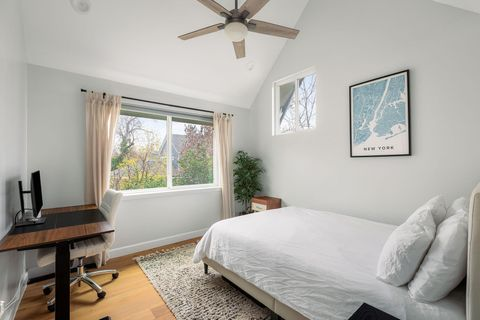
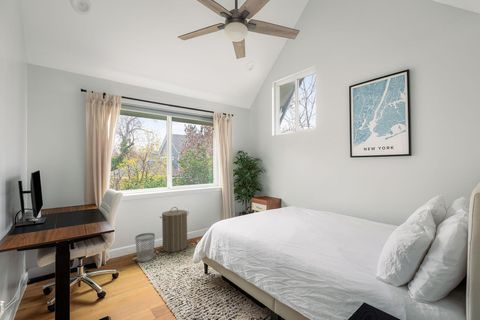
+ laundry hamper [159,206,190,253]
+ wastebasket [134,232,156,263]
